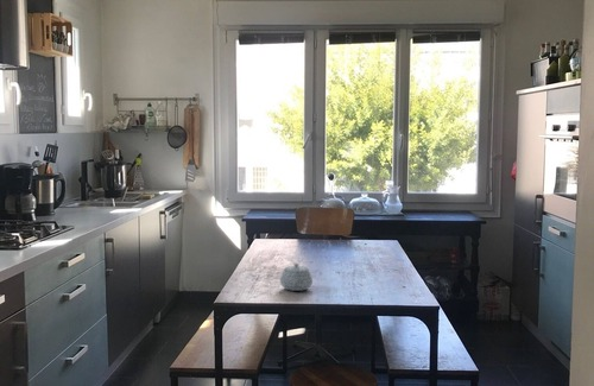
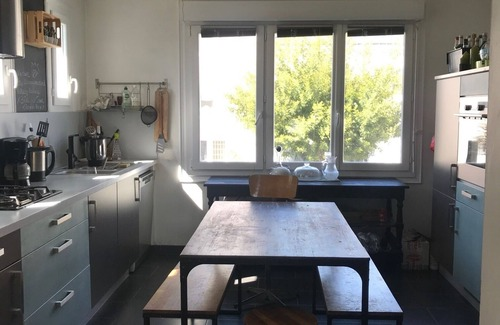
- teapot [279,262,314,292]
